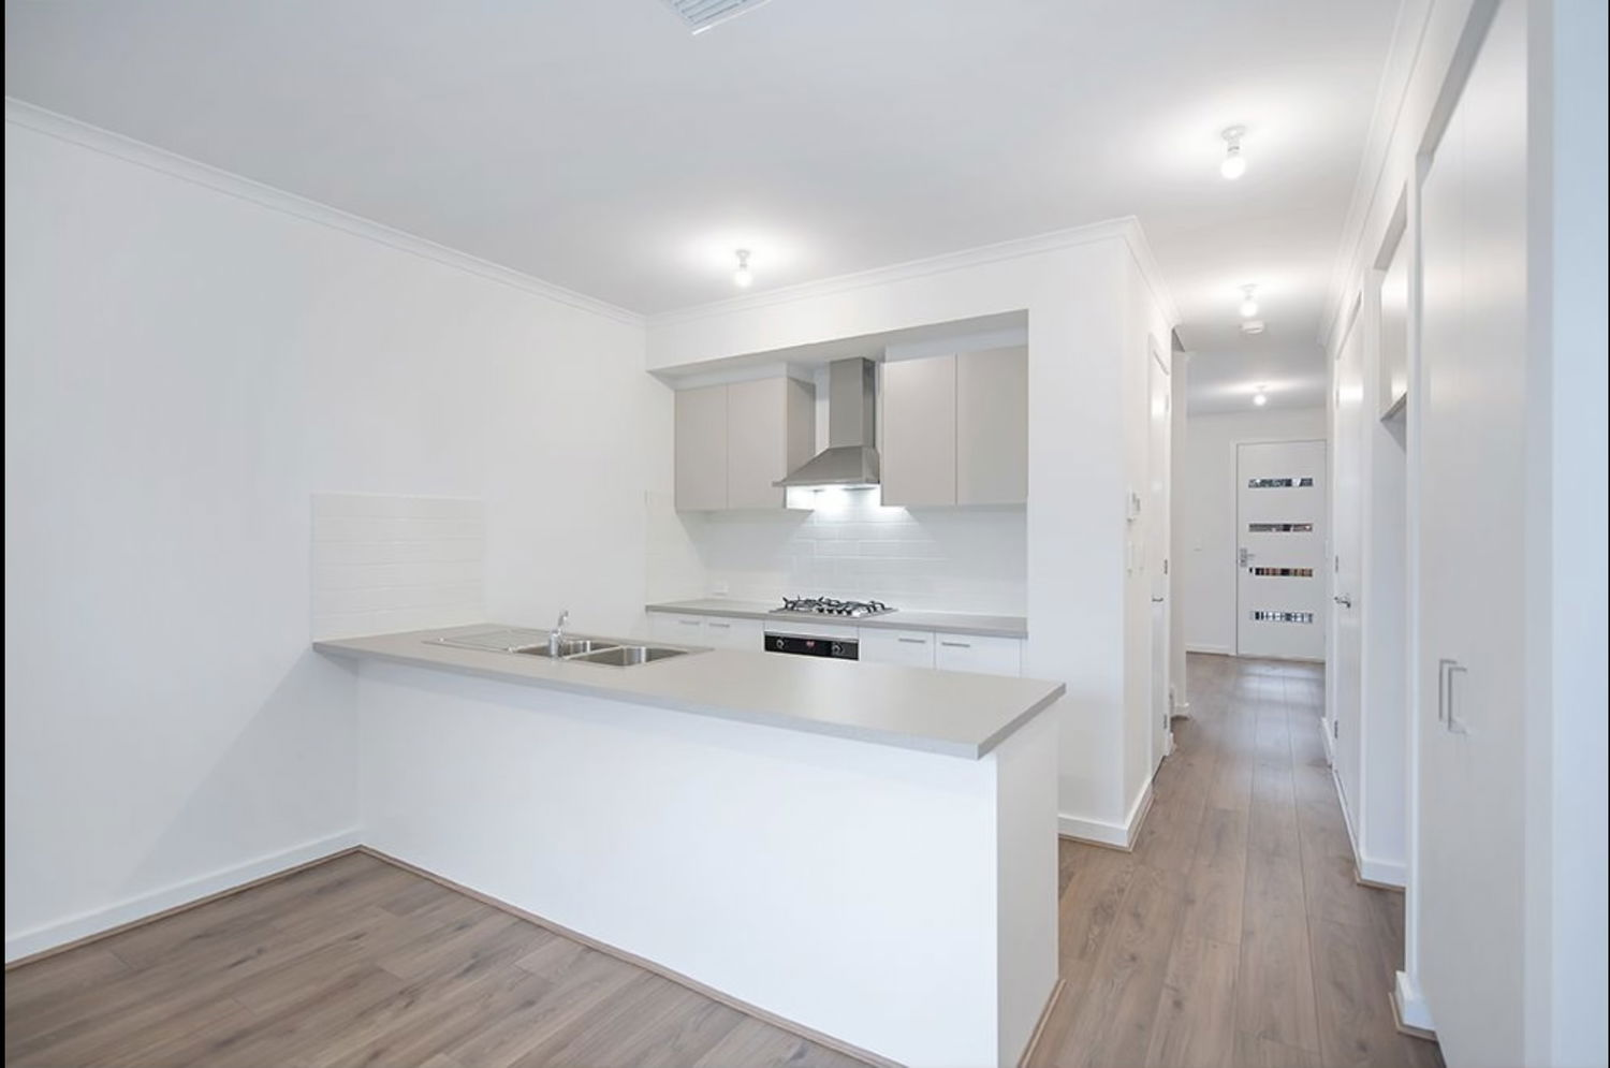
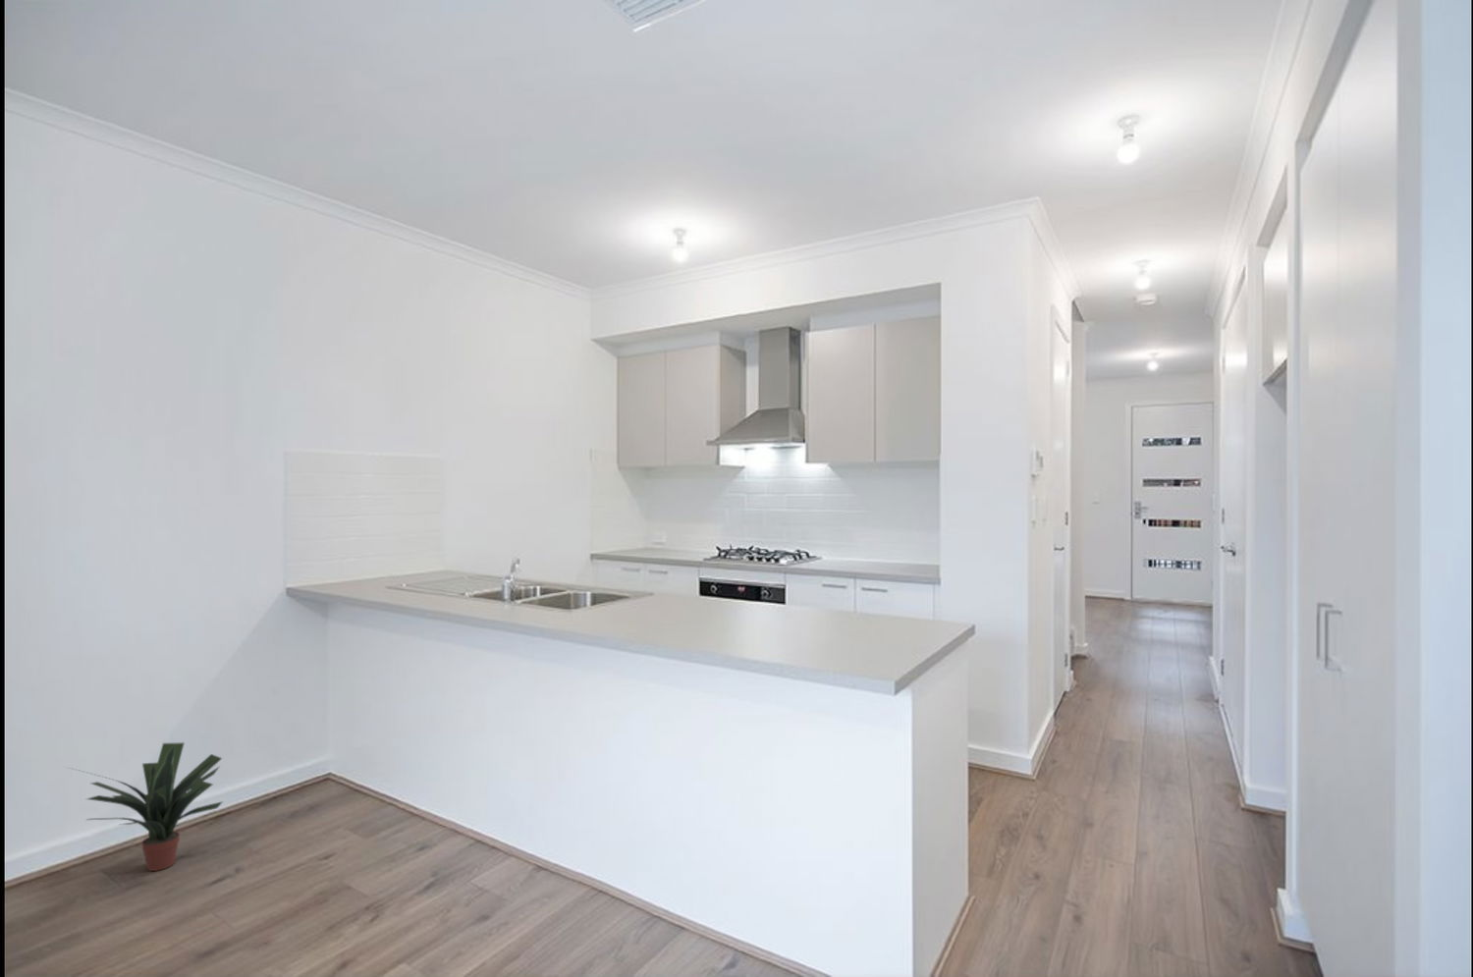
+ potted plant [64,741,224,872]
